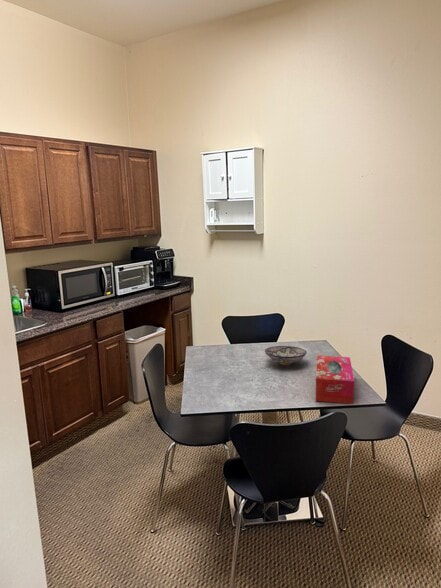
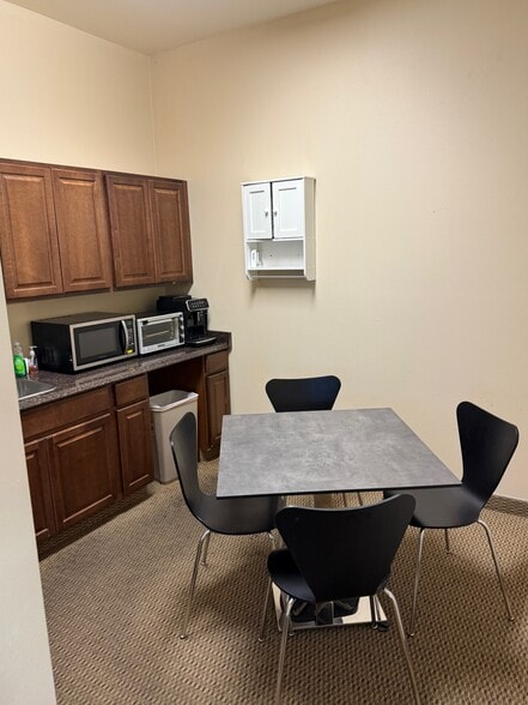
- bowl [264,345,308,366]
- tissue box [315,354,355,405]
